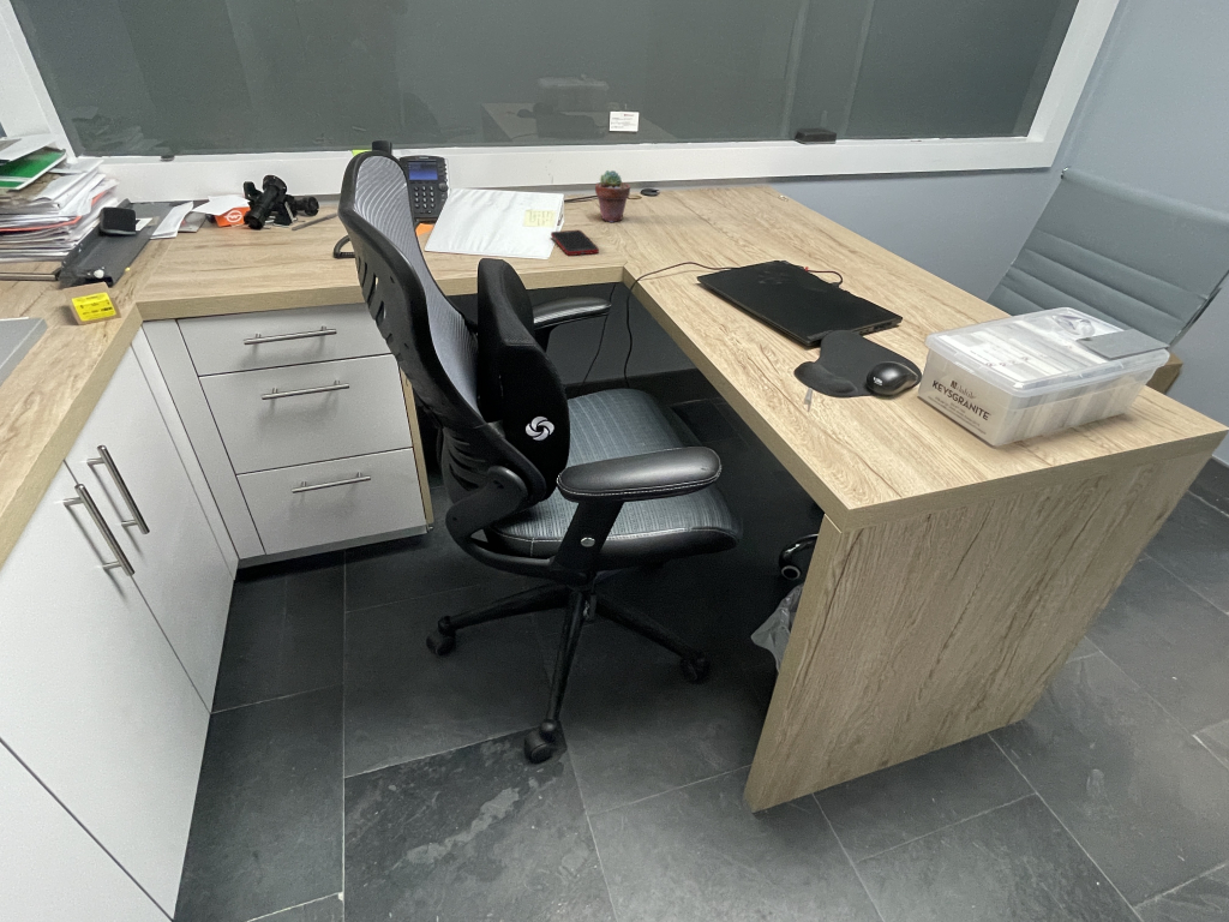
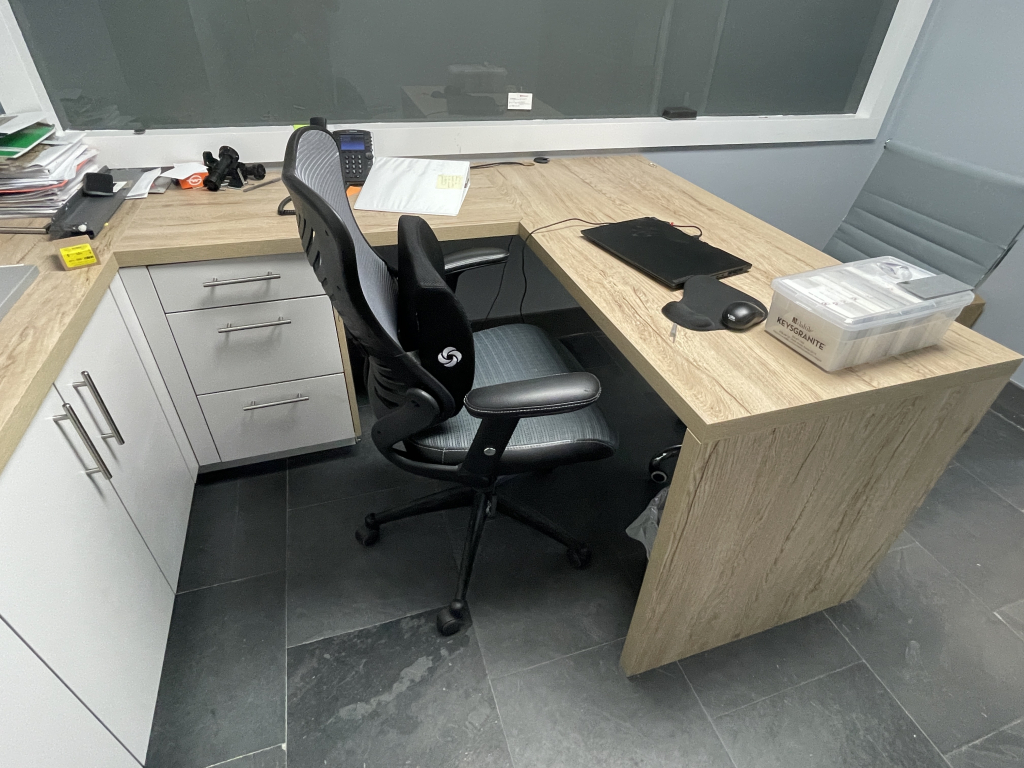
- potted succulent [594,169,631,223]
- cell phone [550,229,600,257]
